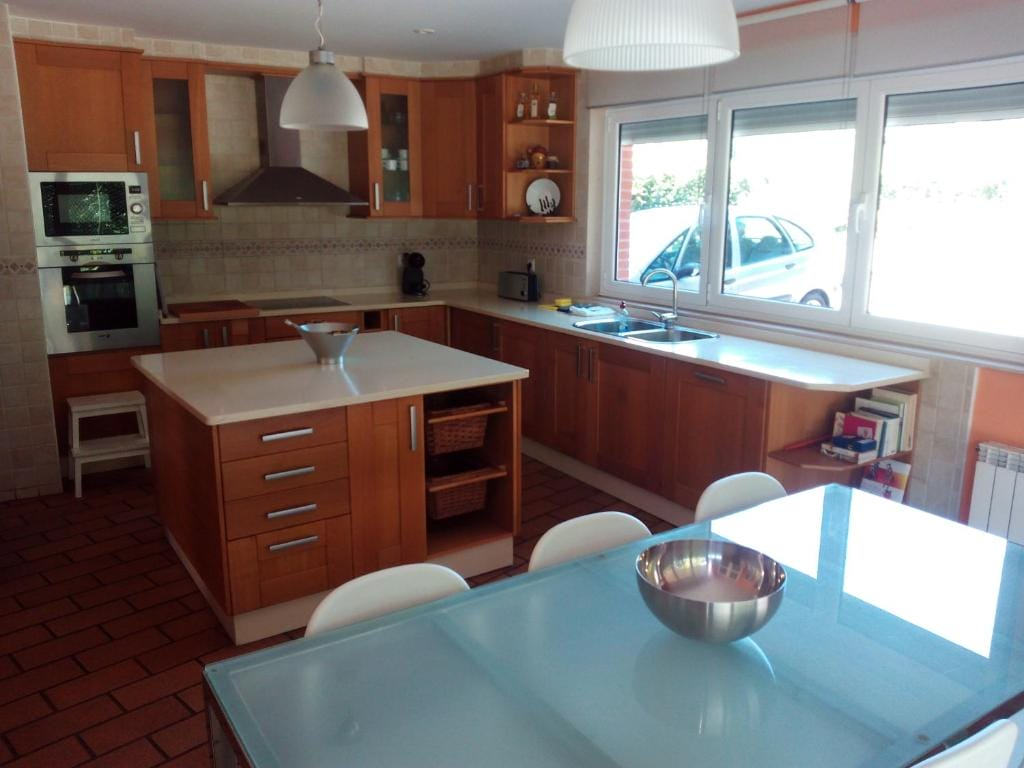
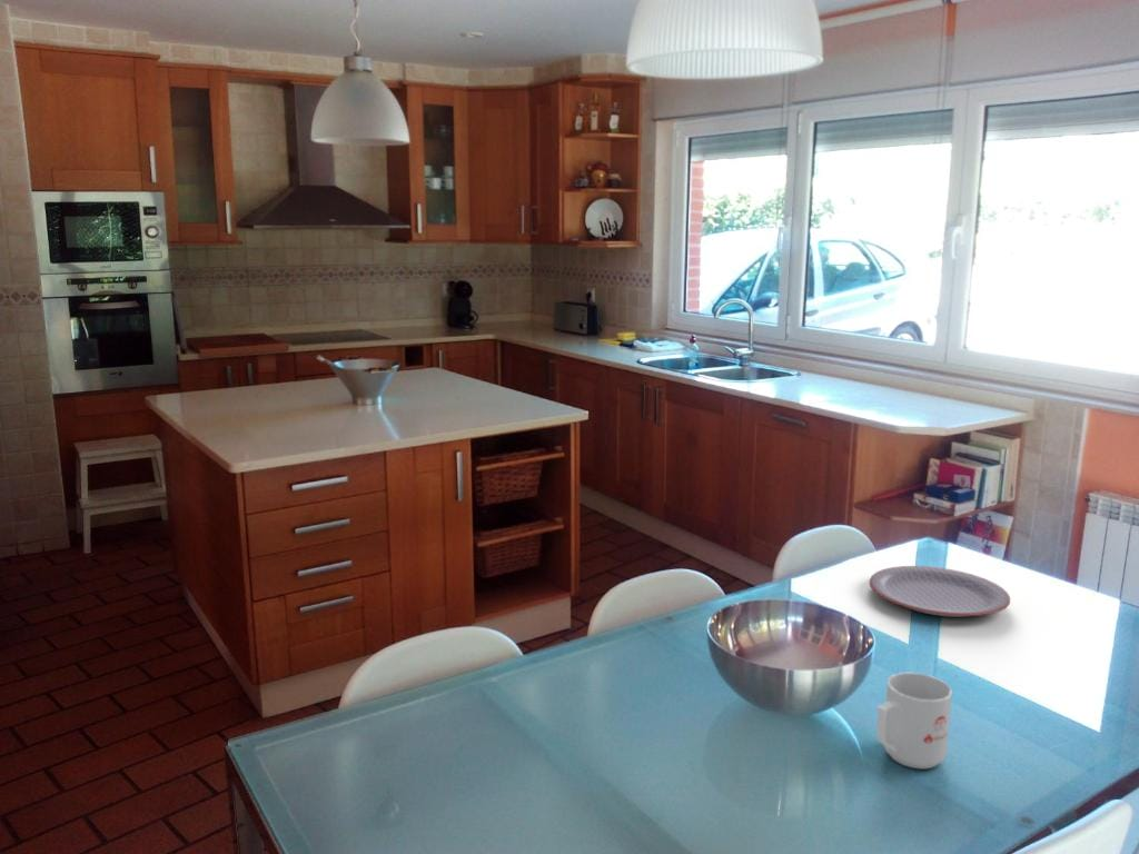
+ plate [868,565,1011,618]
+ mug [875,672,953,769]
